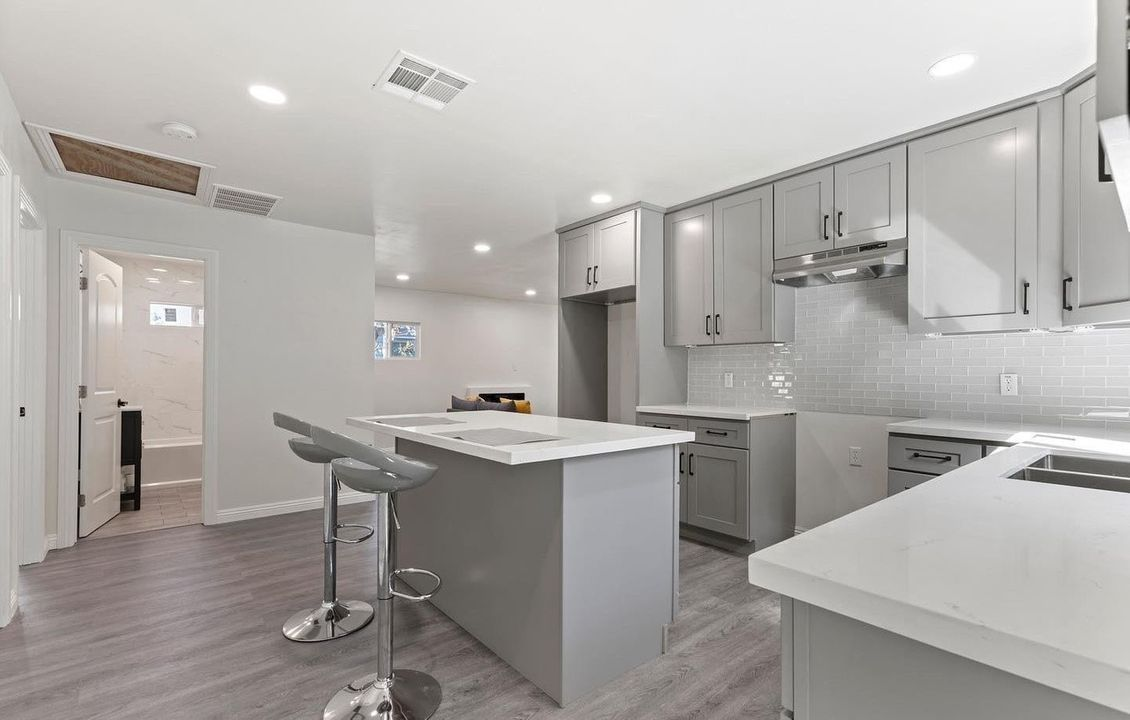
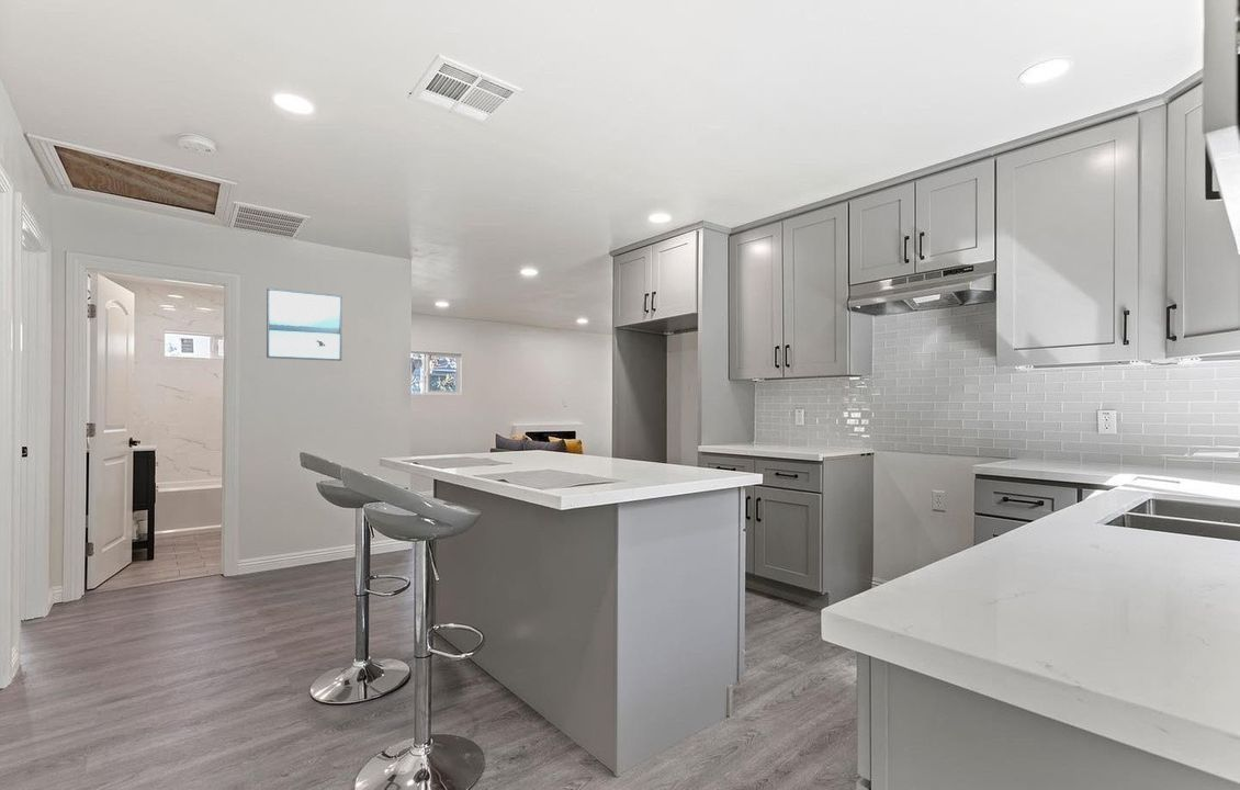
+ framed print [266,287,343,362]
